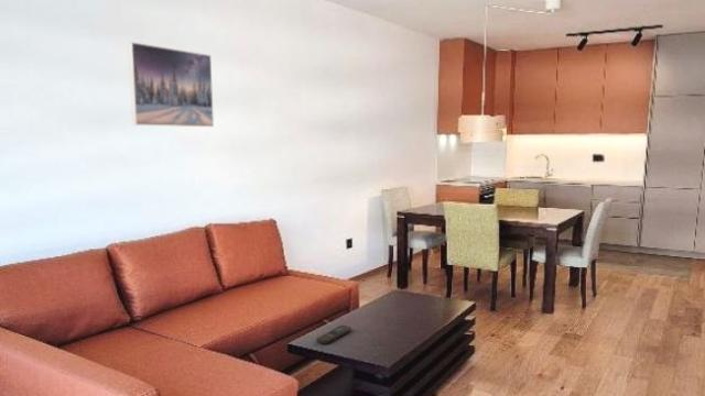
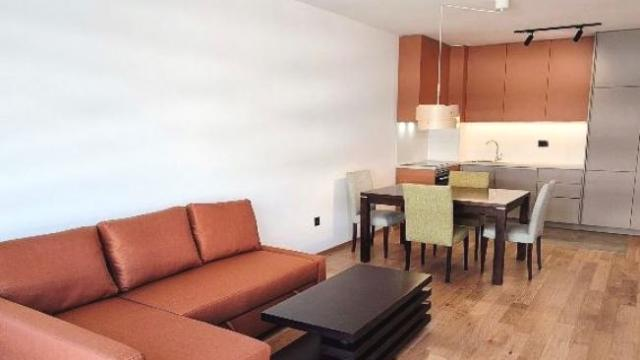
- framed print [128,41,215,128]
- remote control [315,324,352,345]
